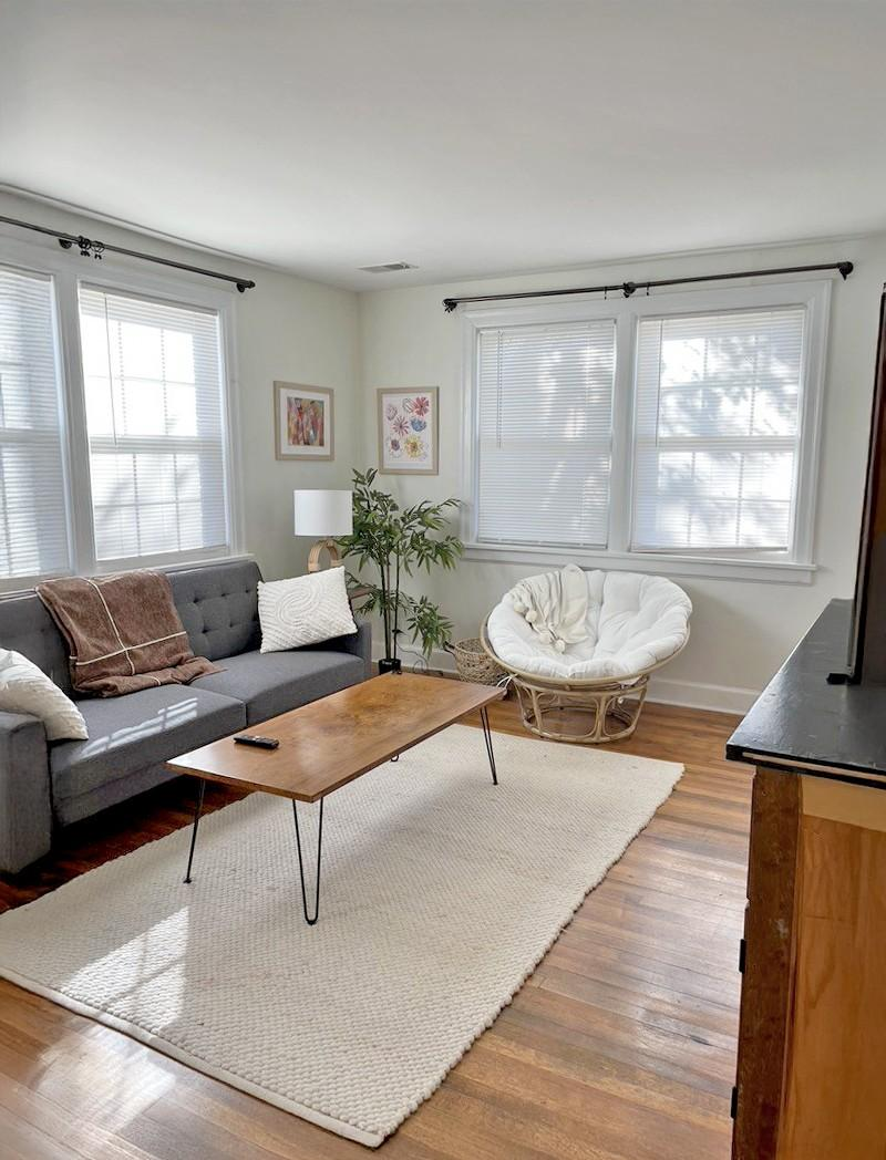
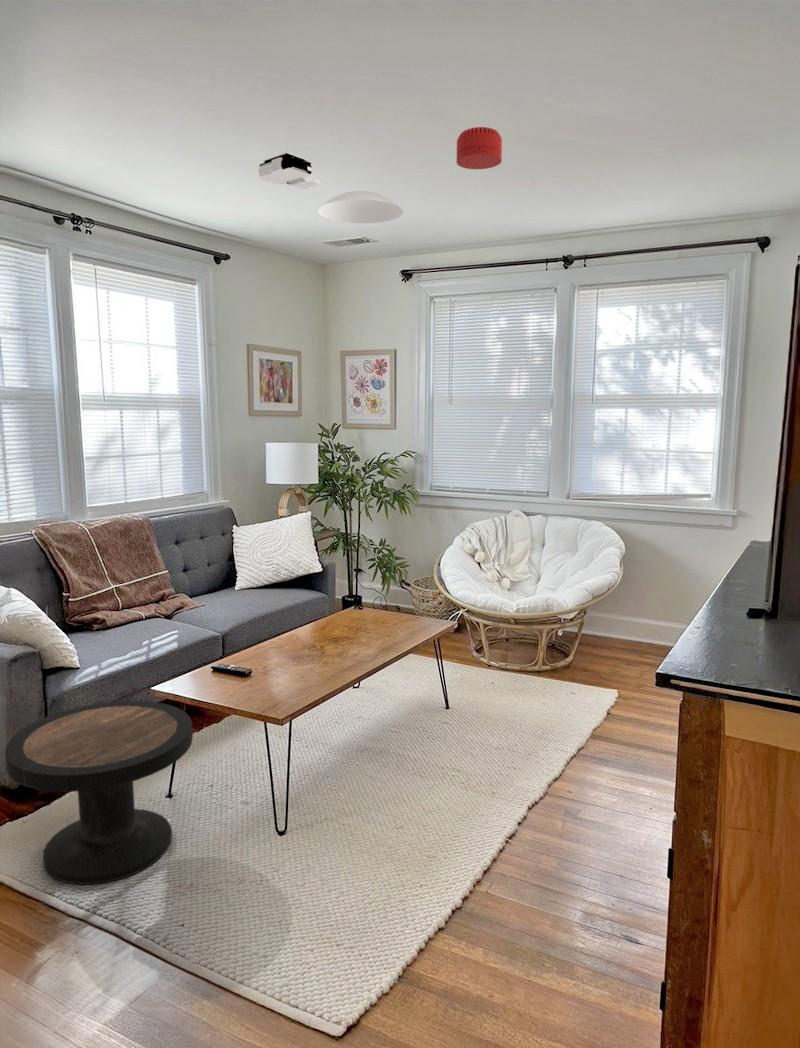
+ smoke detector [455,126,503,170]
+ side table [4,700,194,885]
+ ceiling light [258,151,404,224]
